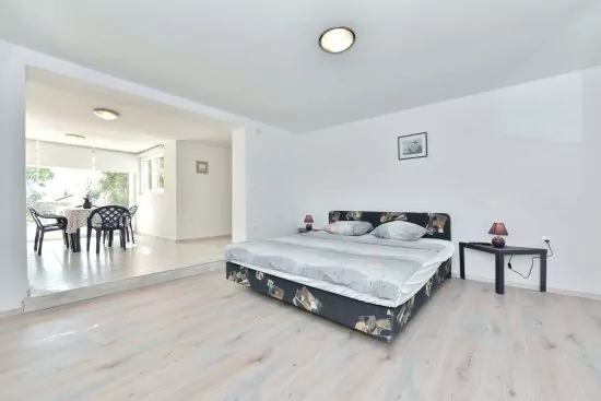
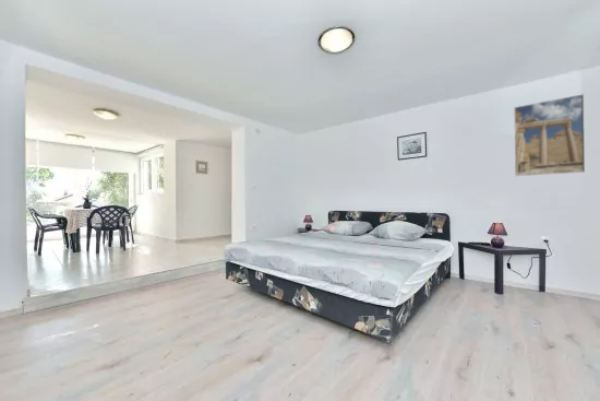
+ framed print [513,93,586,177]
